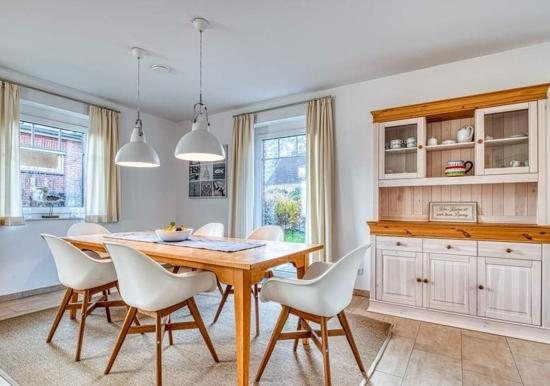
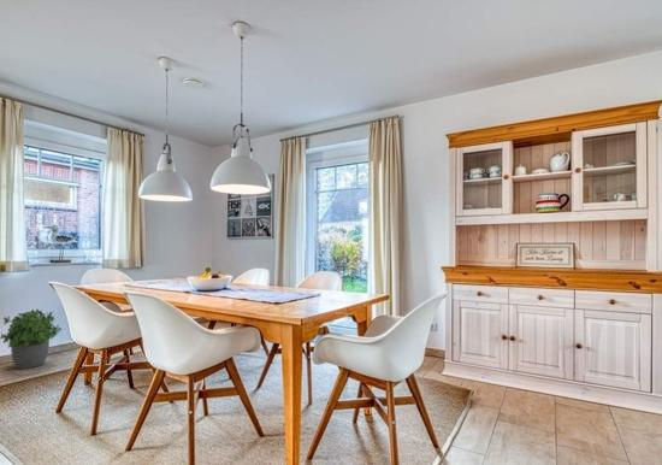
+ potted plant [0,308,63,370]
